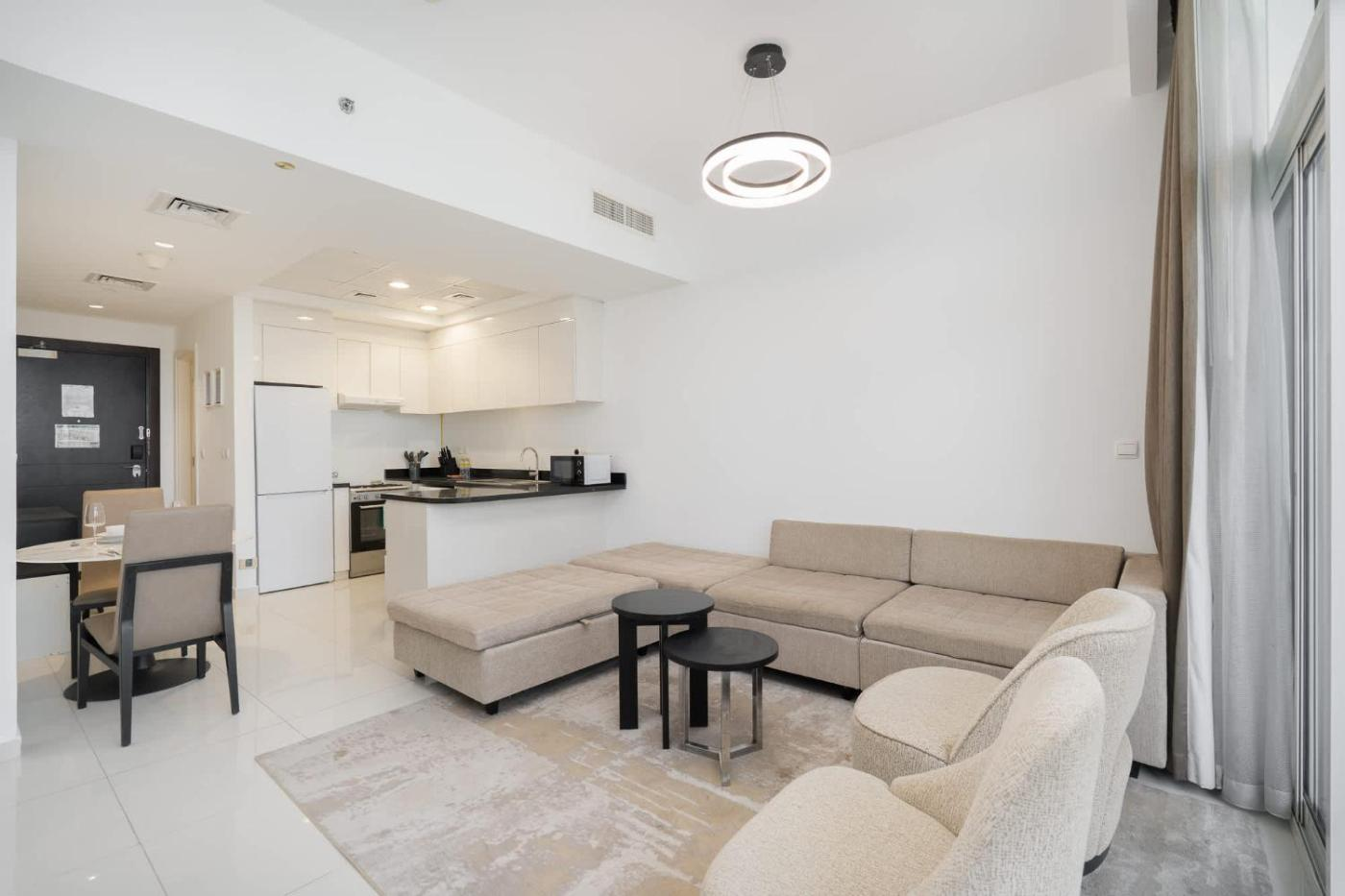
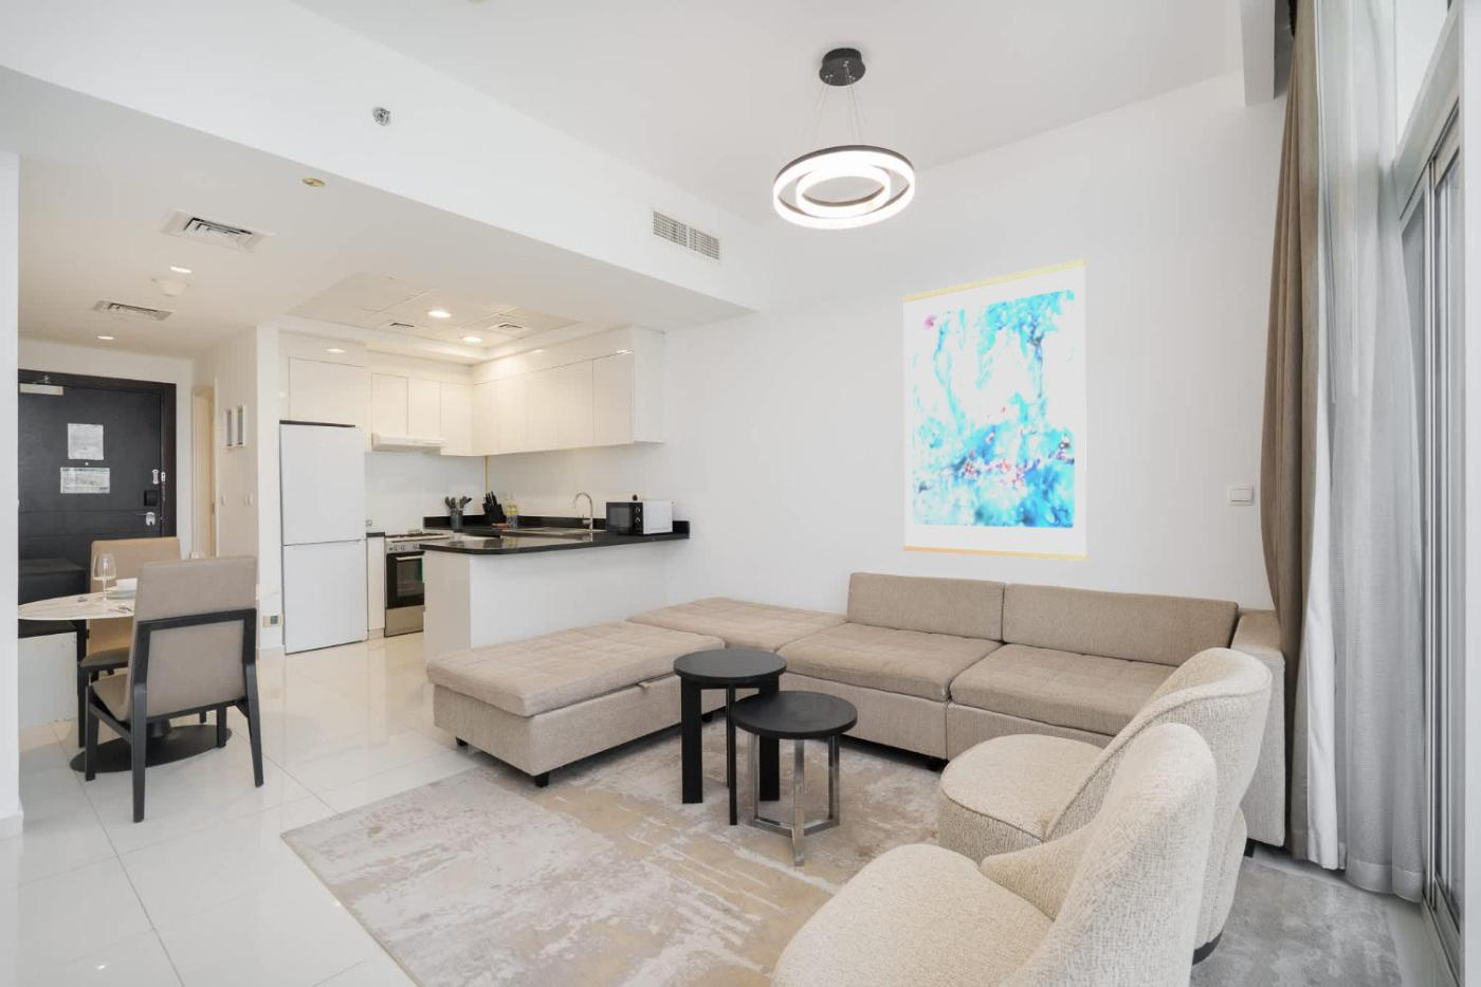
+ wall art [902,258,1089,562]
